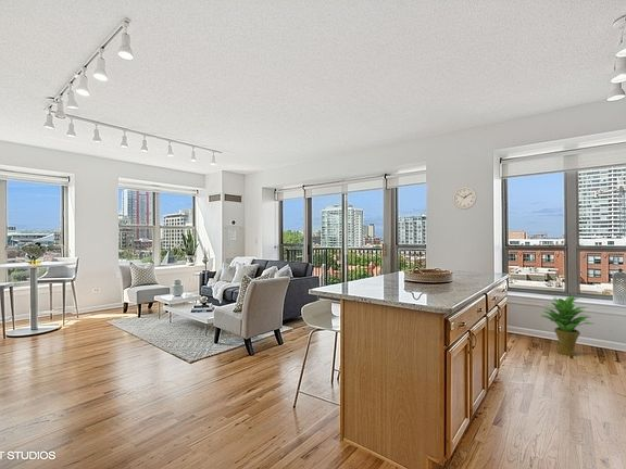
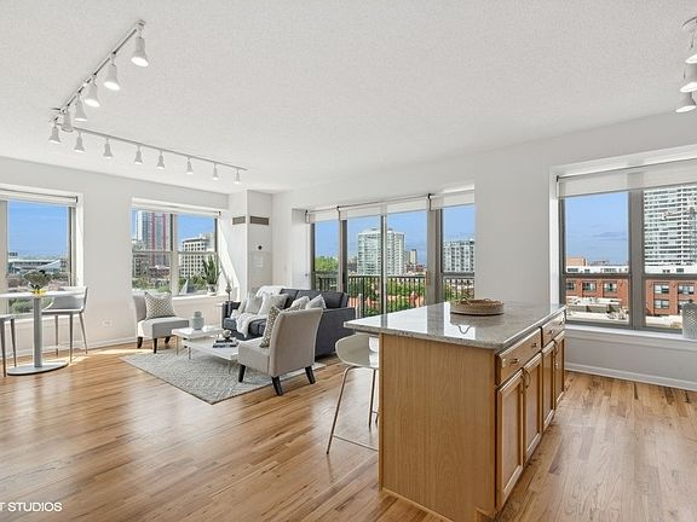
- wall clock [452,186,478,211]
- potted plant [541,293,593,357]
